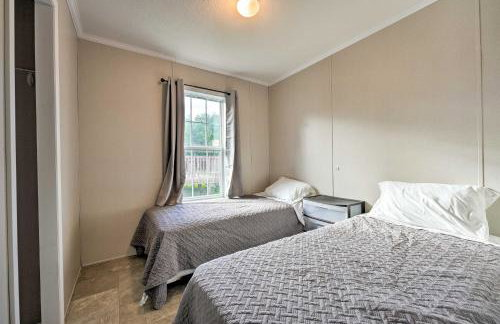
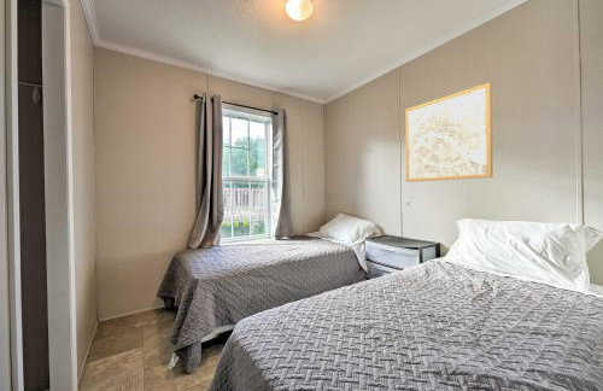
+ wall art [404,82,494,183]
